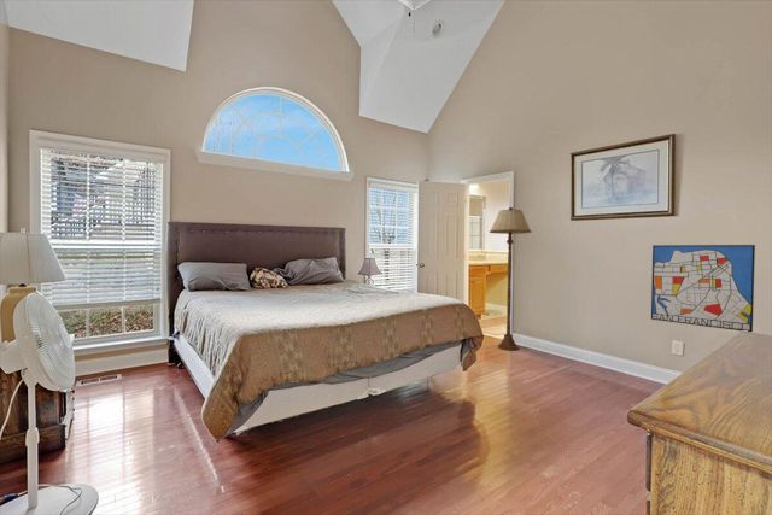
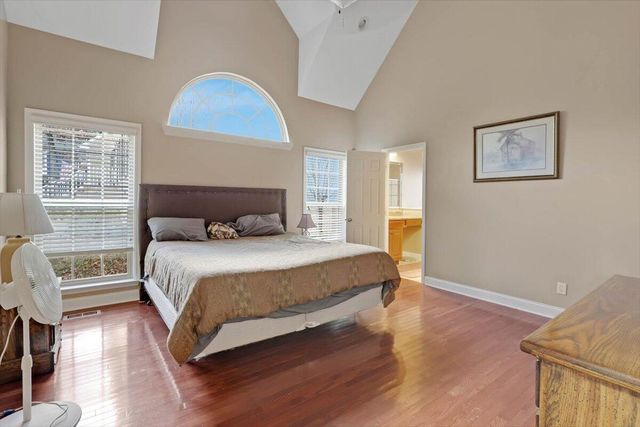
- floor lamp [489,206,533,351]
- wall art [650,244,756,333]
